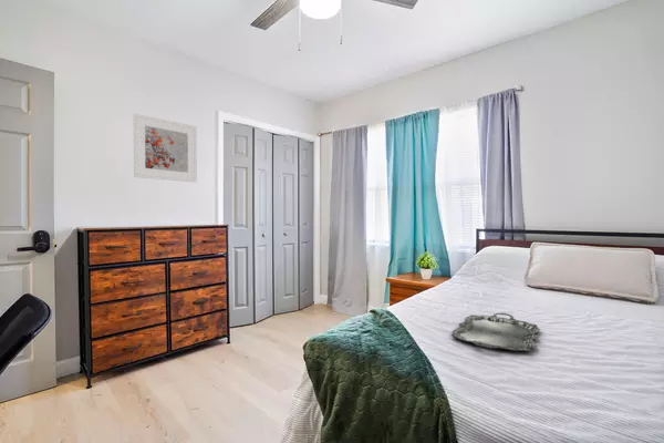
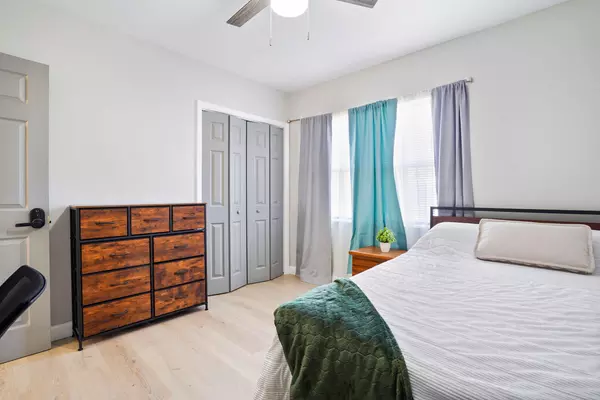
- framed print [133,113,198,183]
- serving tray [450,312,541,352]
